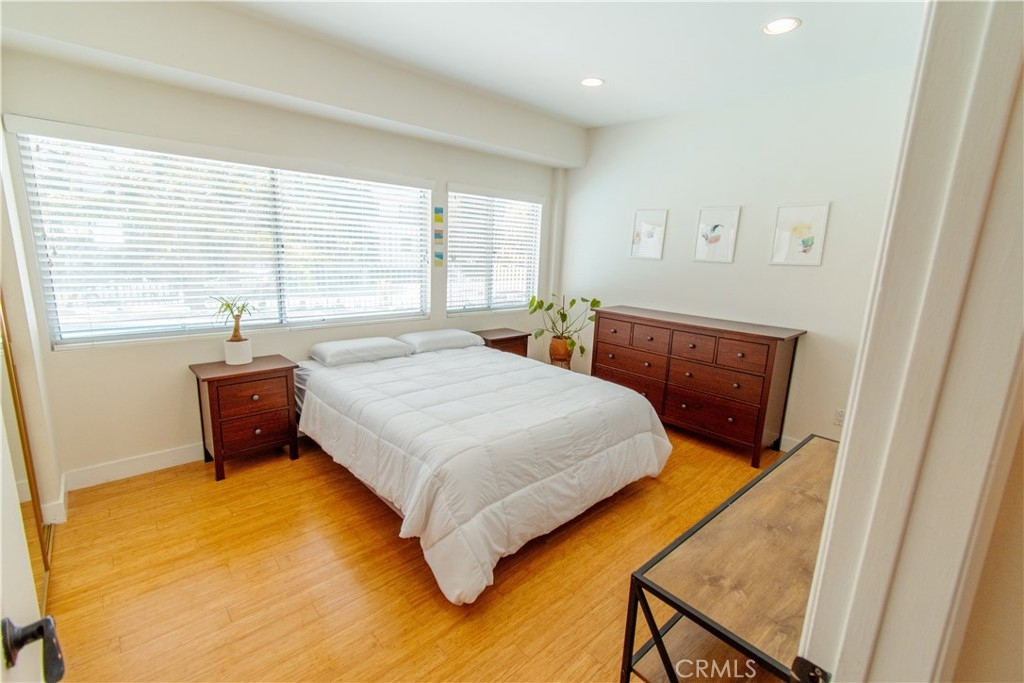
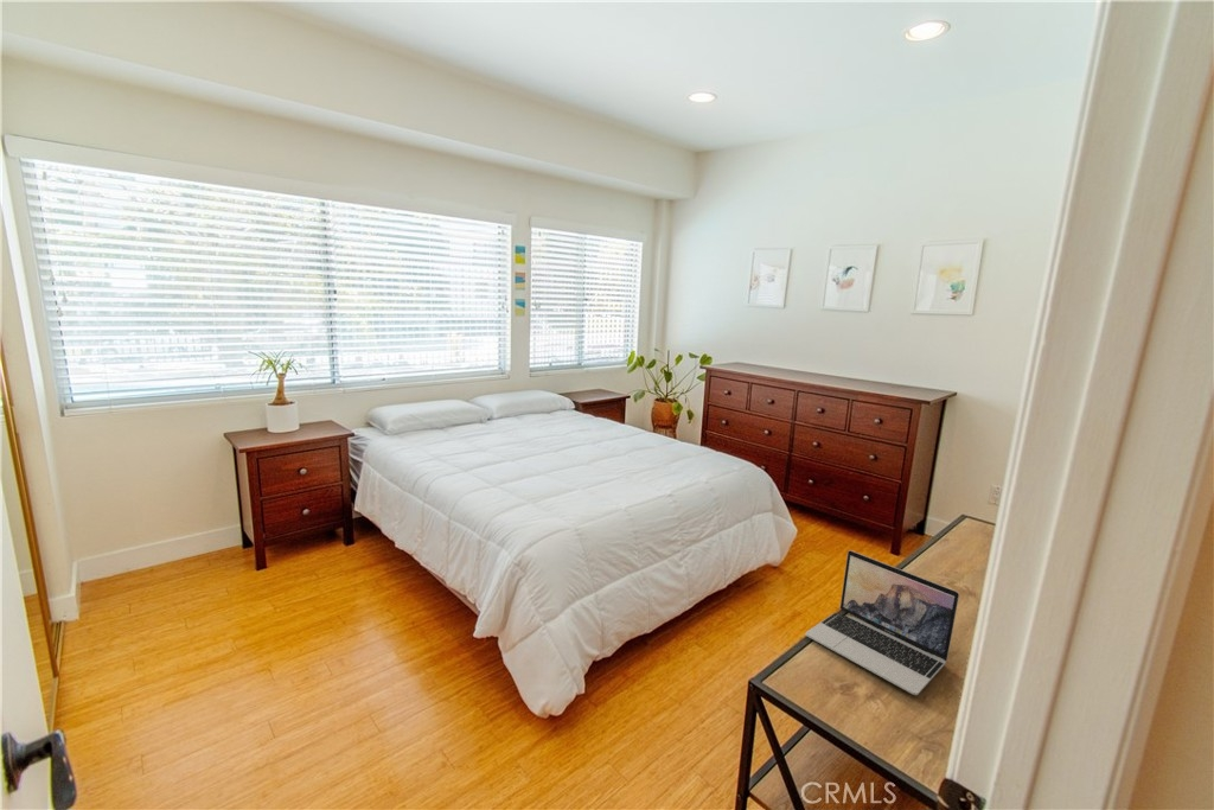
+ laptop [805,549,960,696]
